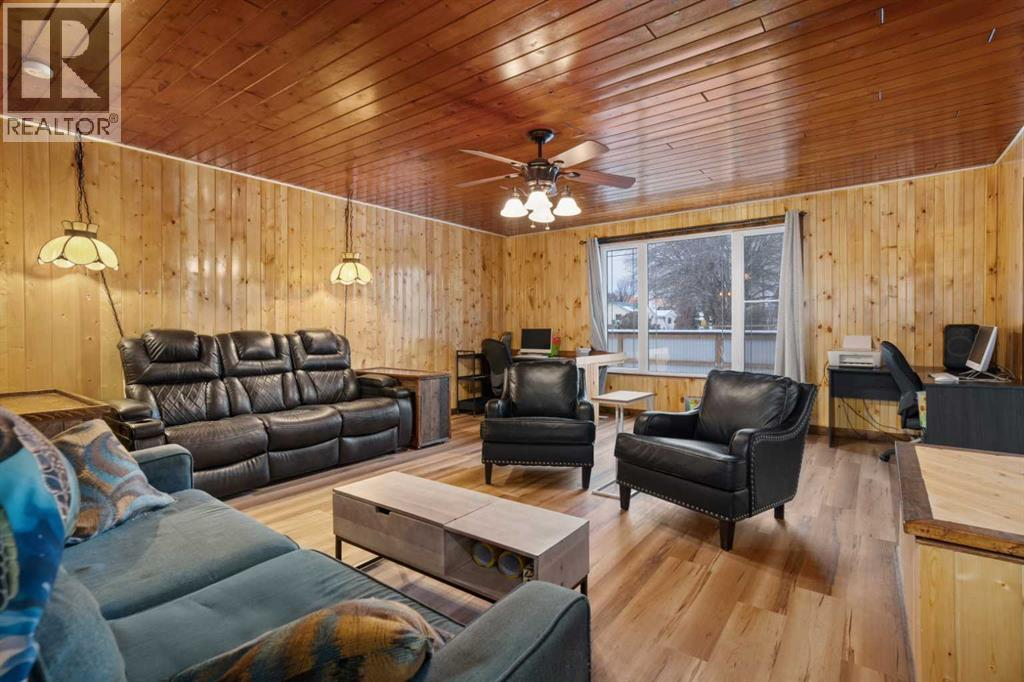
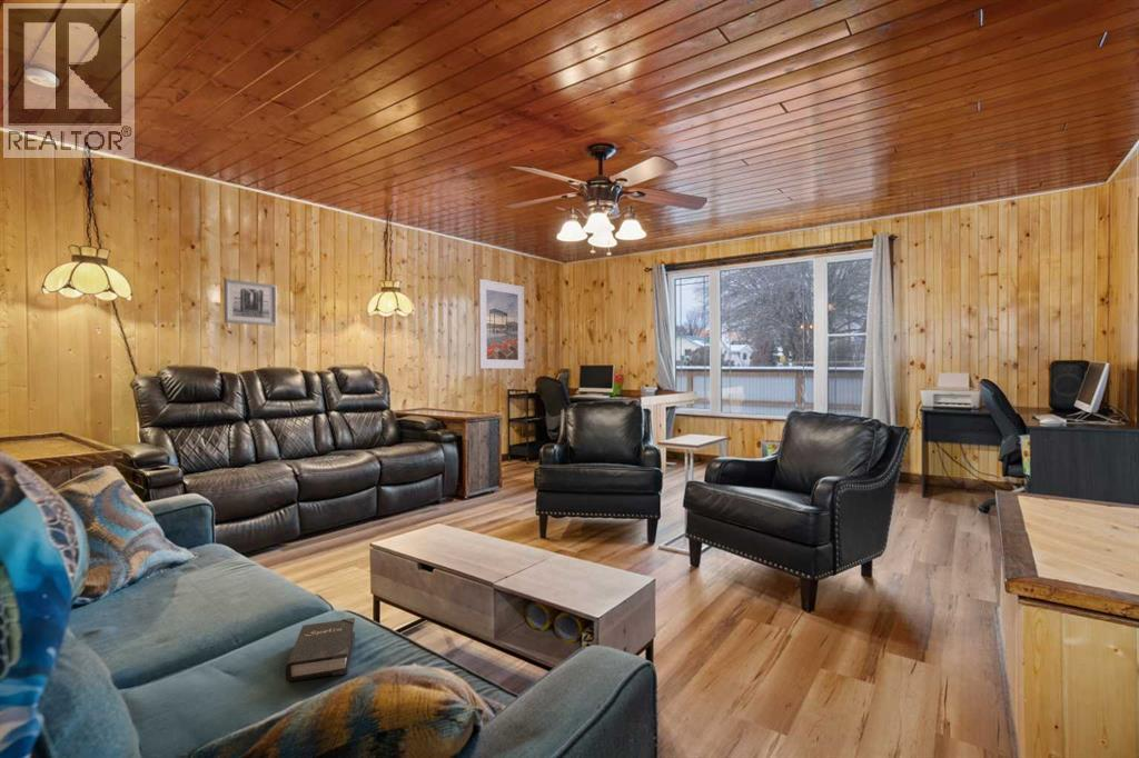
+ hardback book [285,617,356,682]
+ wall art [222,278,278,327]
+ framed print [477,278,525,370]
